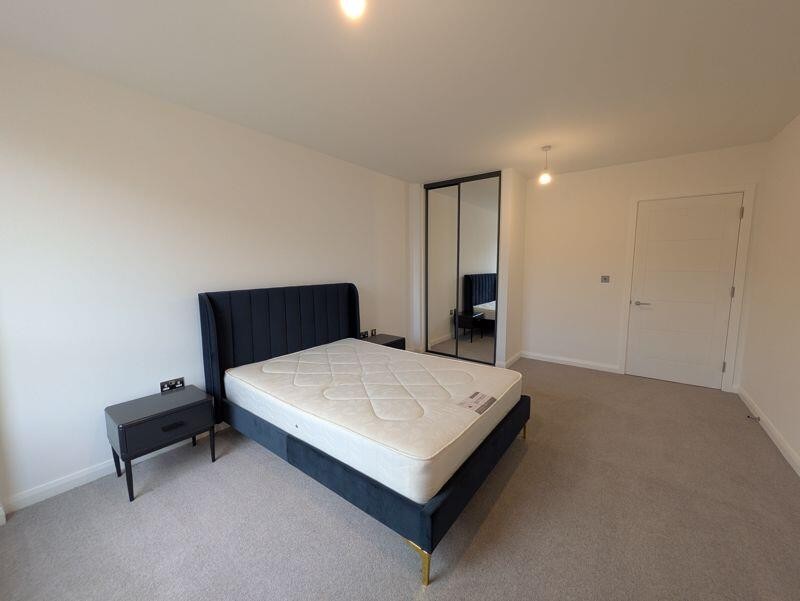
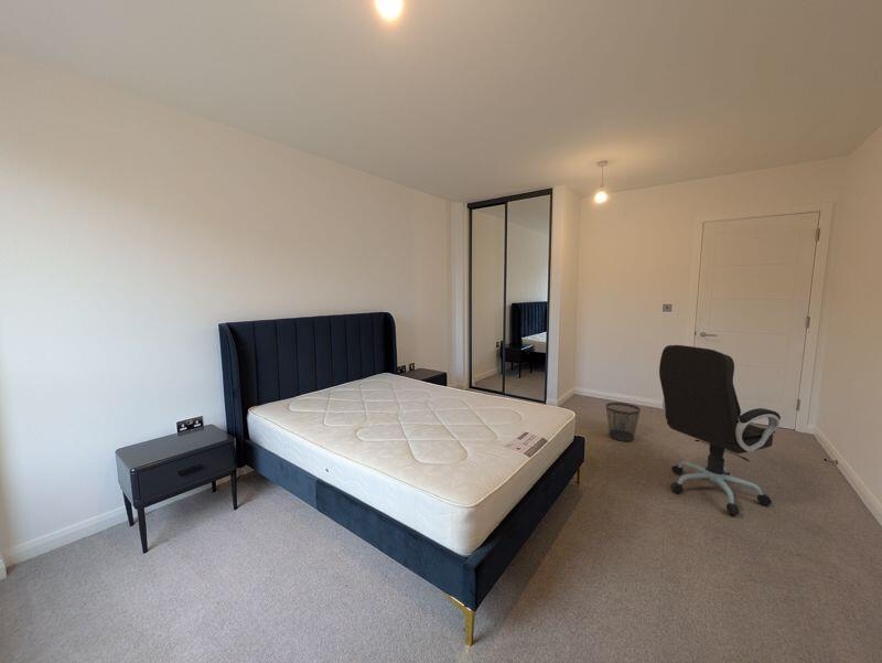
+ wastebasket [605,402,642,442]
+ office chair [658,344,782,516]
